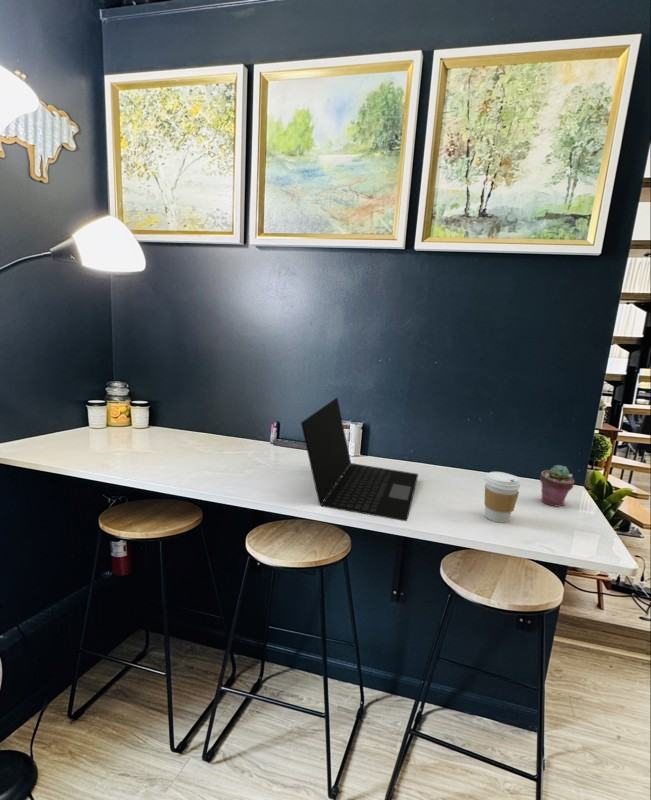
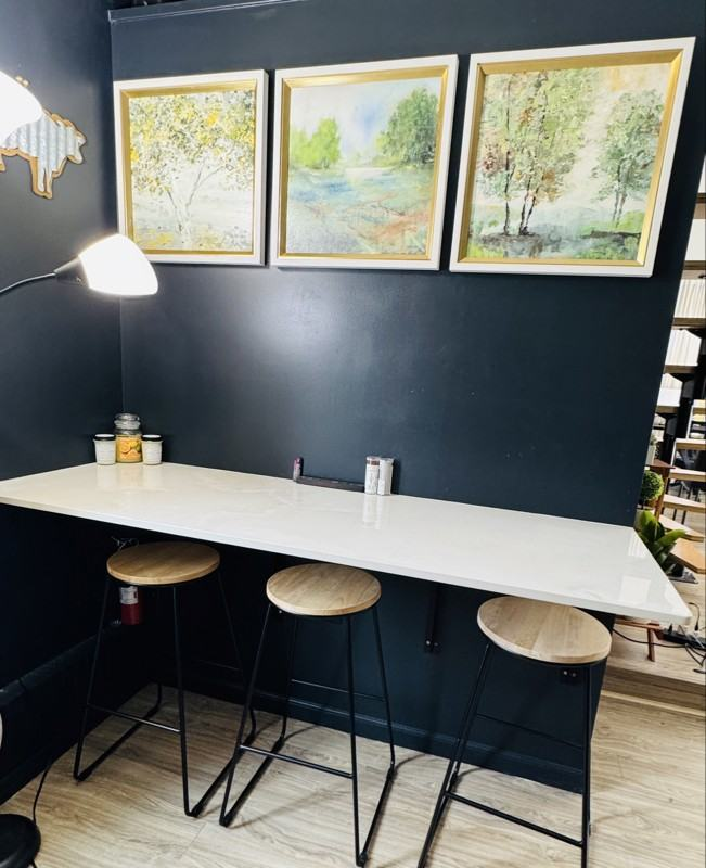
- potted succulent [539,464,575,508]
- laptop [300,397,419,522]
- coffee cup [483,471,521,524]
